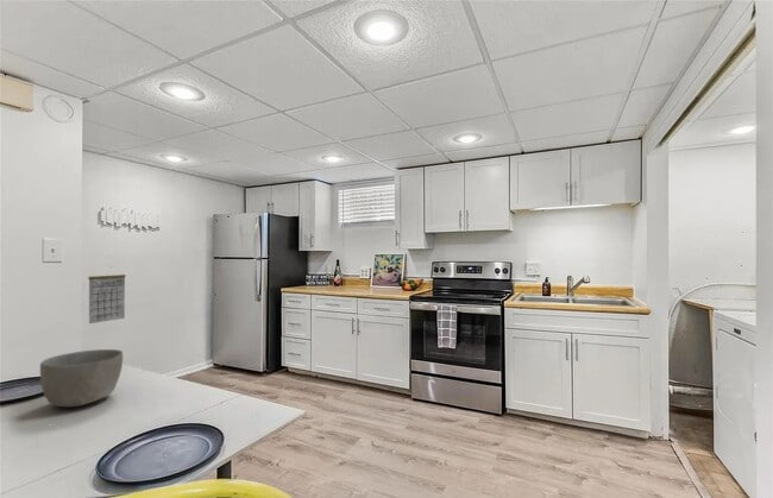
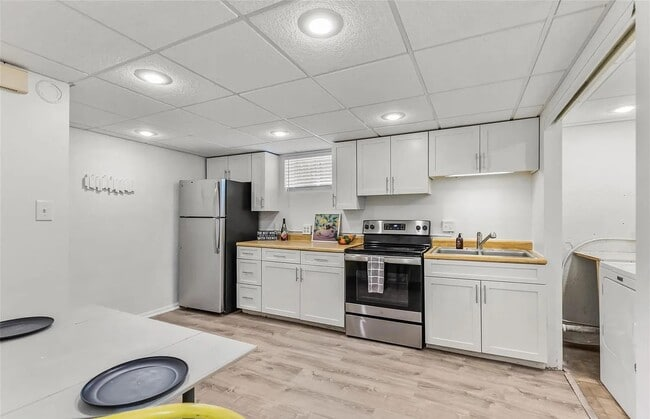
- calendar [87,265,127,324]
- bowl [39,348,124,408]
